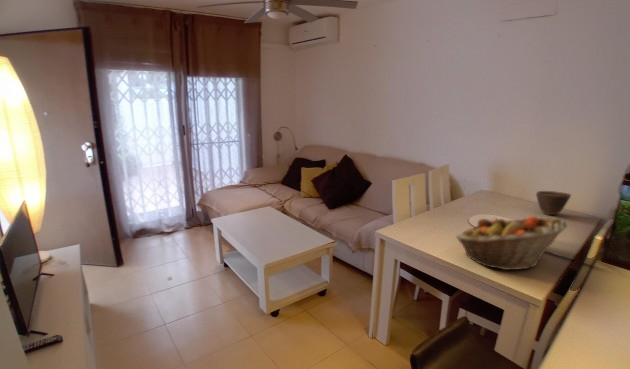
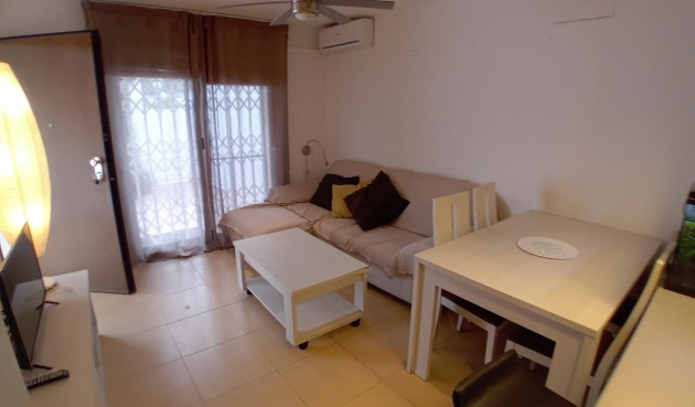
- fruit basket [455,215,568,271]
- bowl [535,190,572,216]
